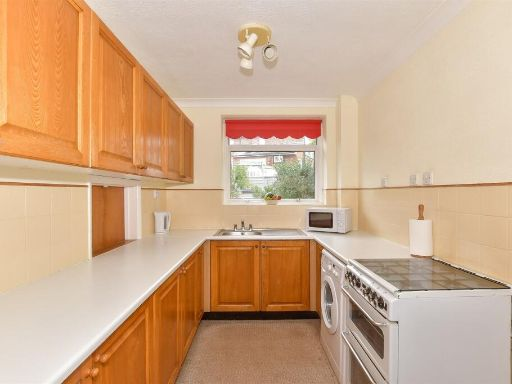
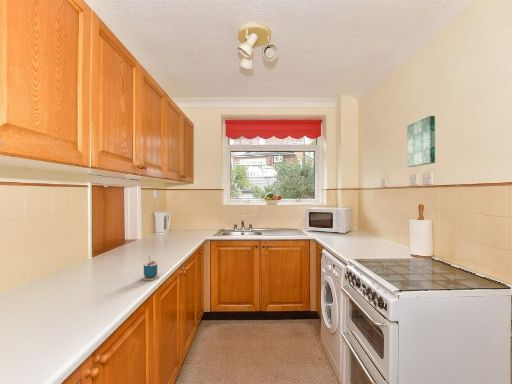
+ wall art [406,115,436,168]
+ cup [140,256,161,282]
